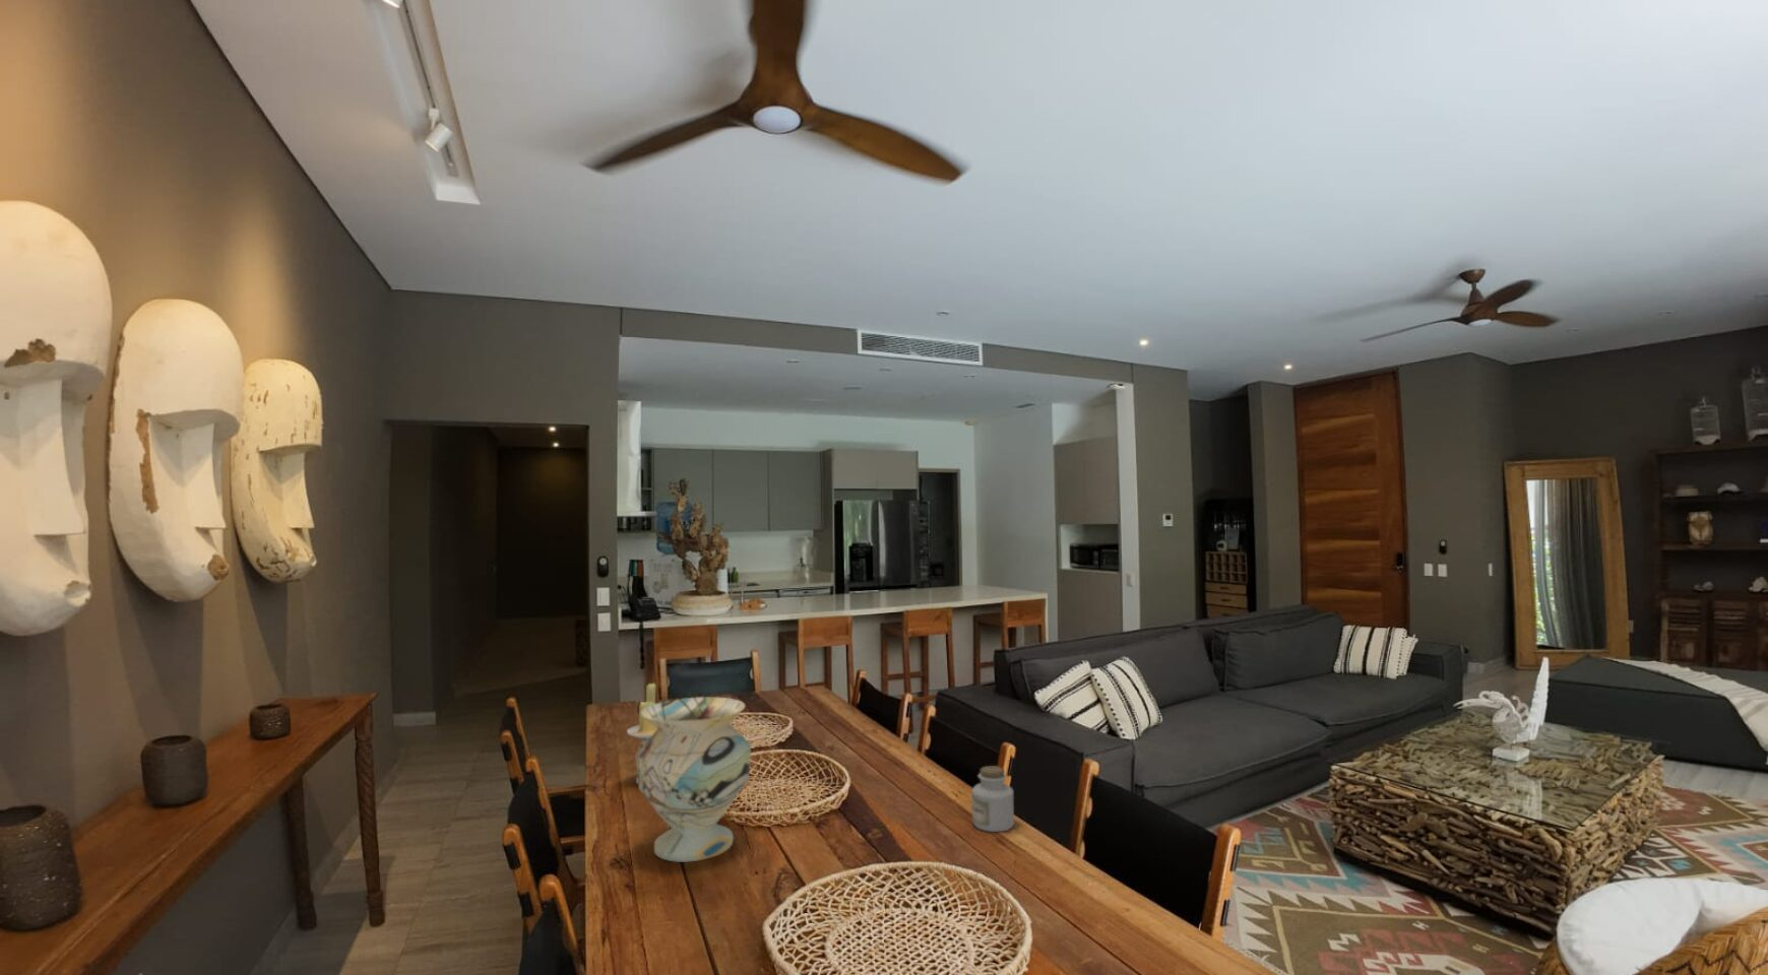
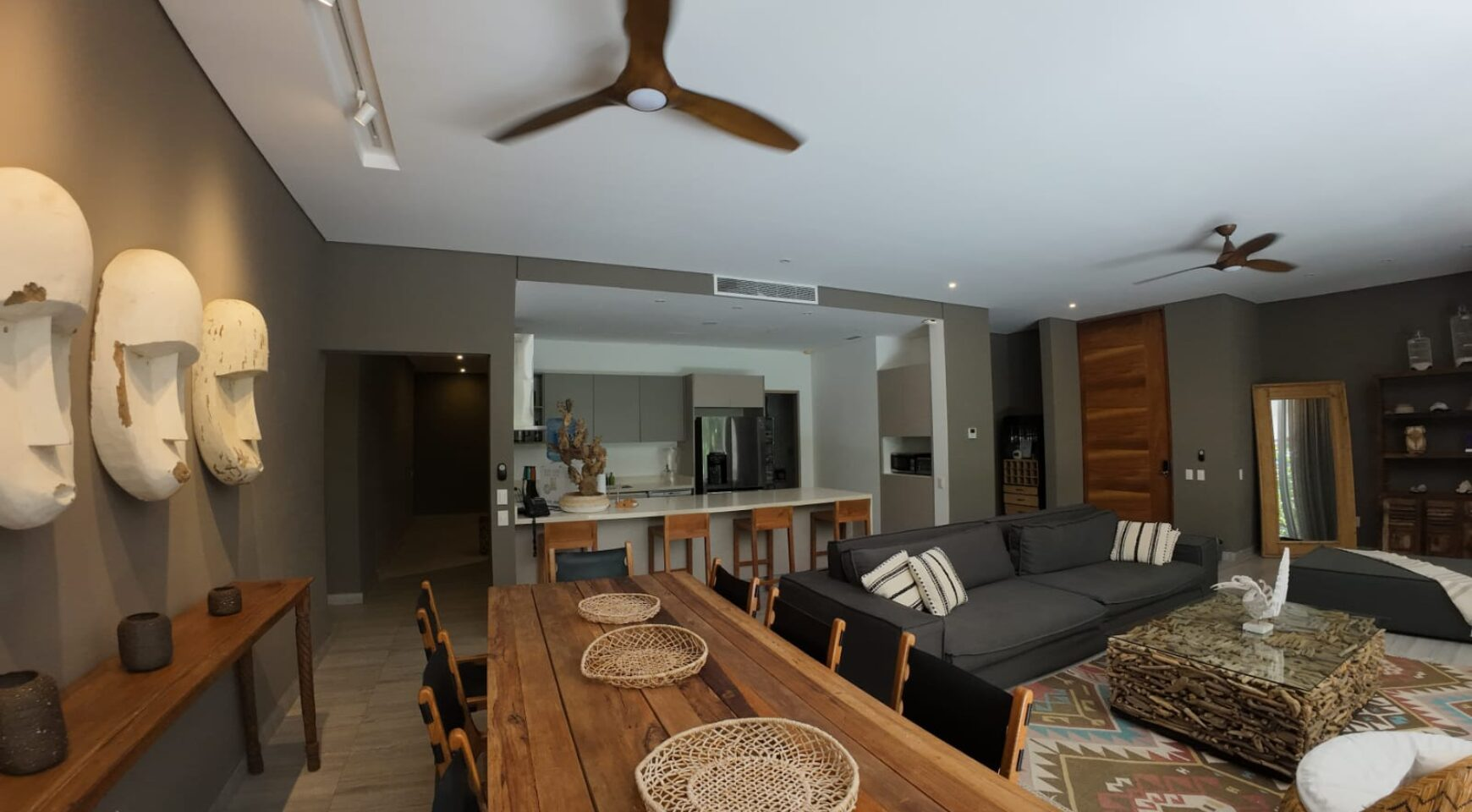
- jar [970,765,1015,833]
- decorative vase [635,695,752,863]
- candle [626,682,657,785]
